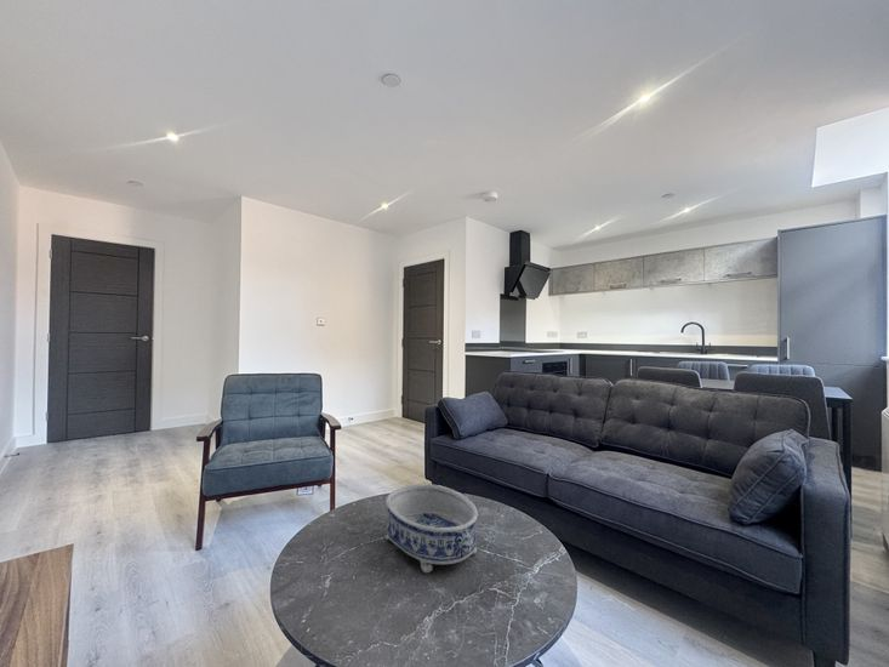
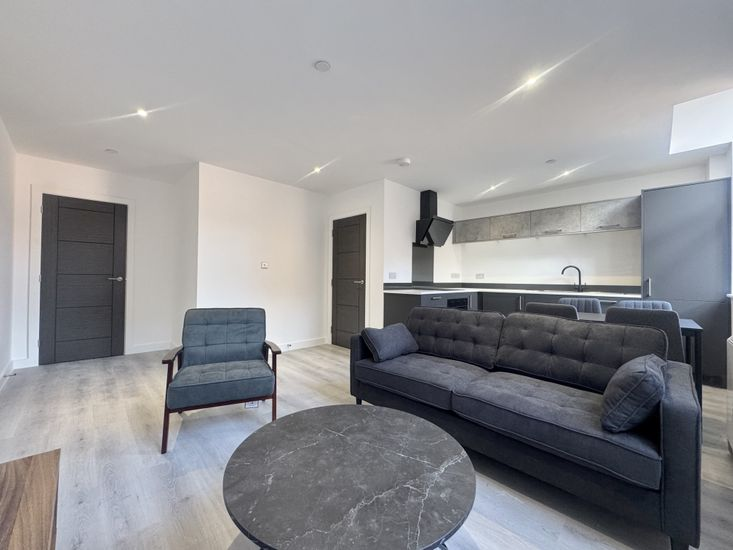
- decorative bowl [384,483,479,574]
